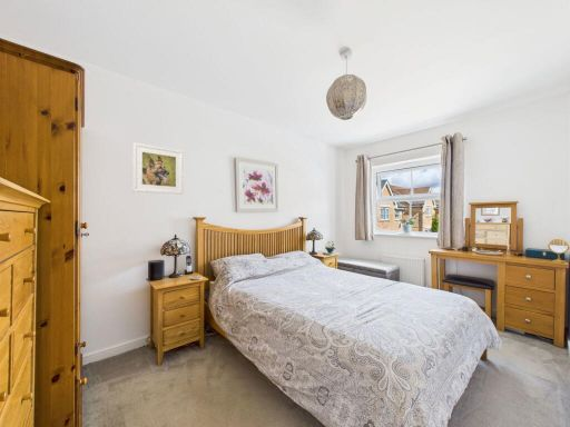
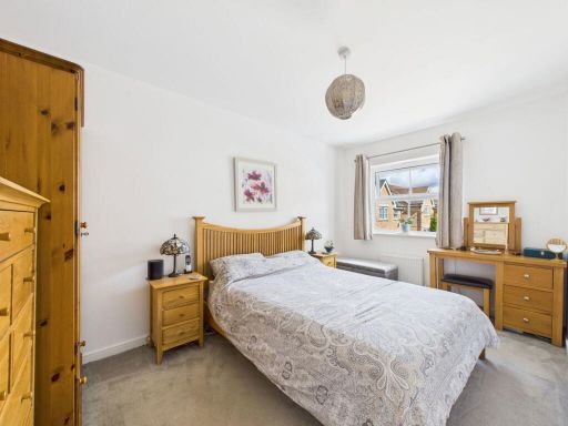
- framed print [131,141,185,196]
